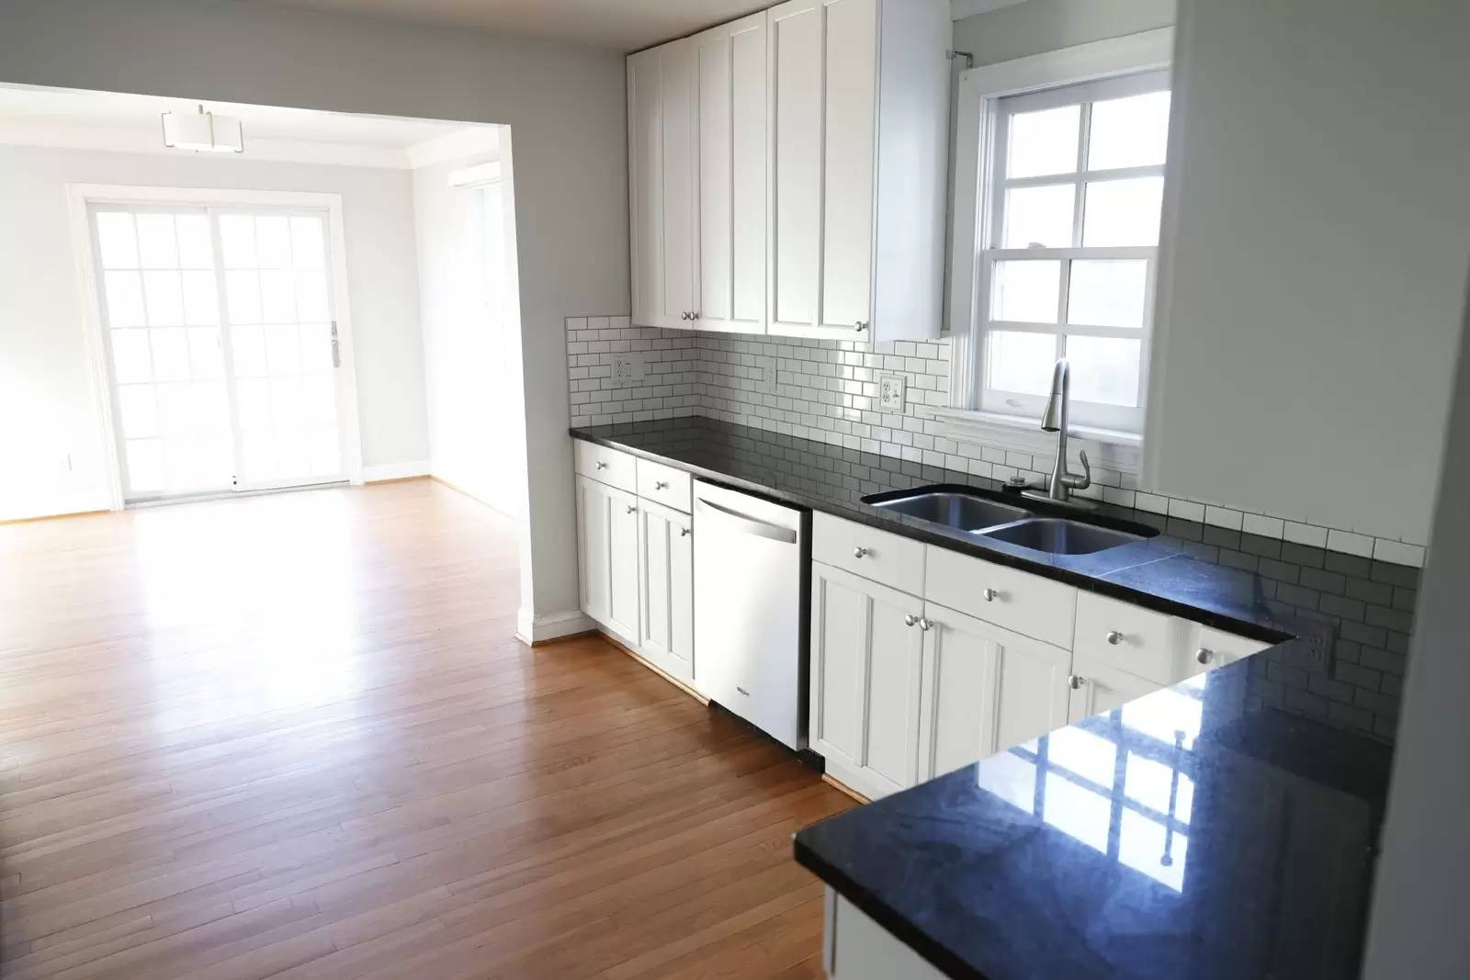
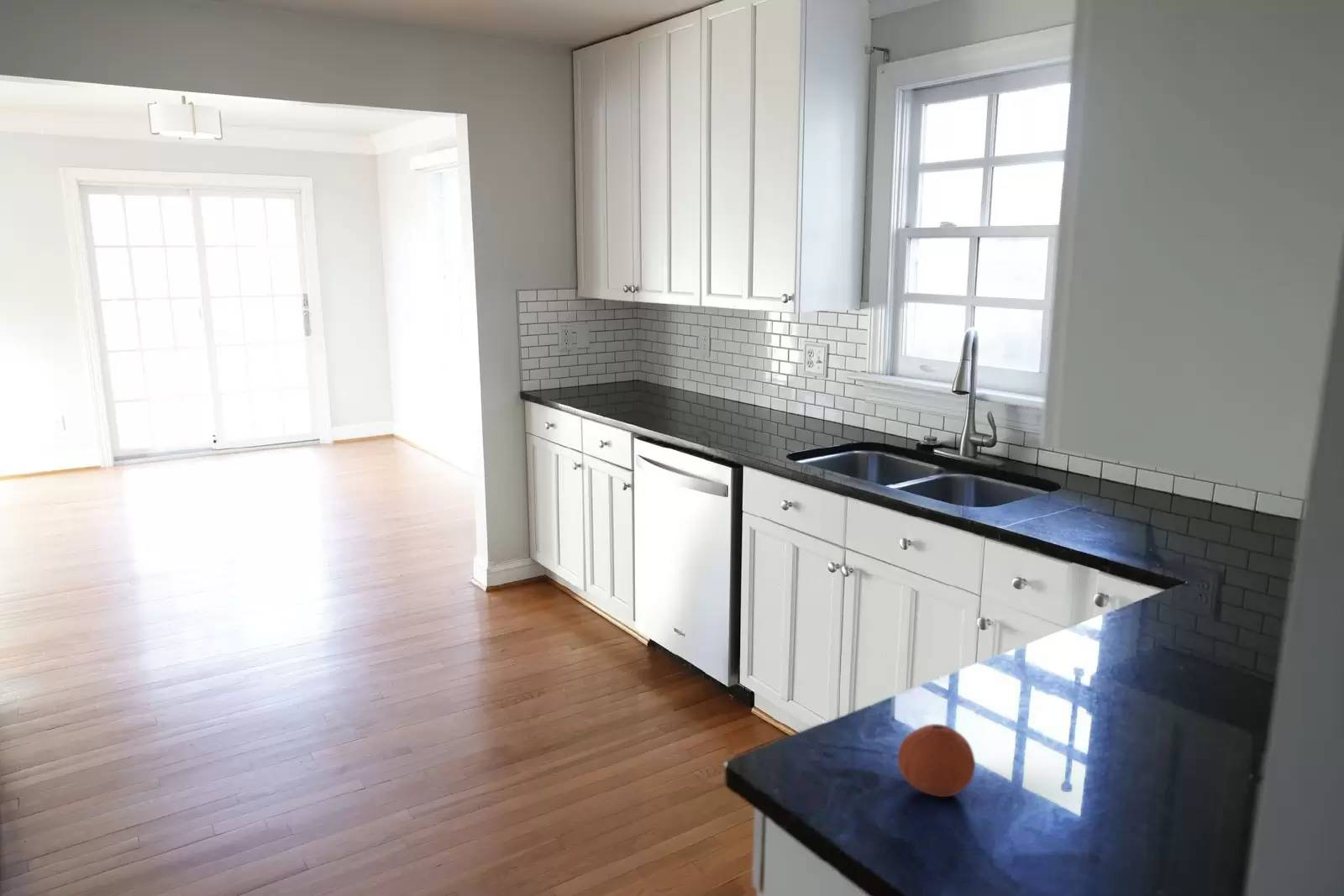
+ fruit [897,723,976,798]
